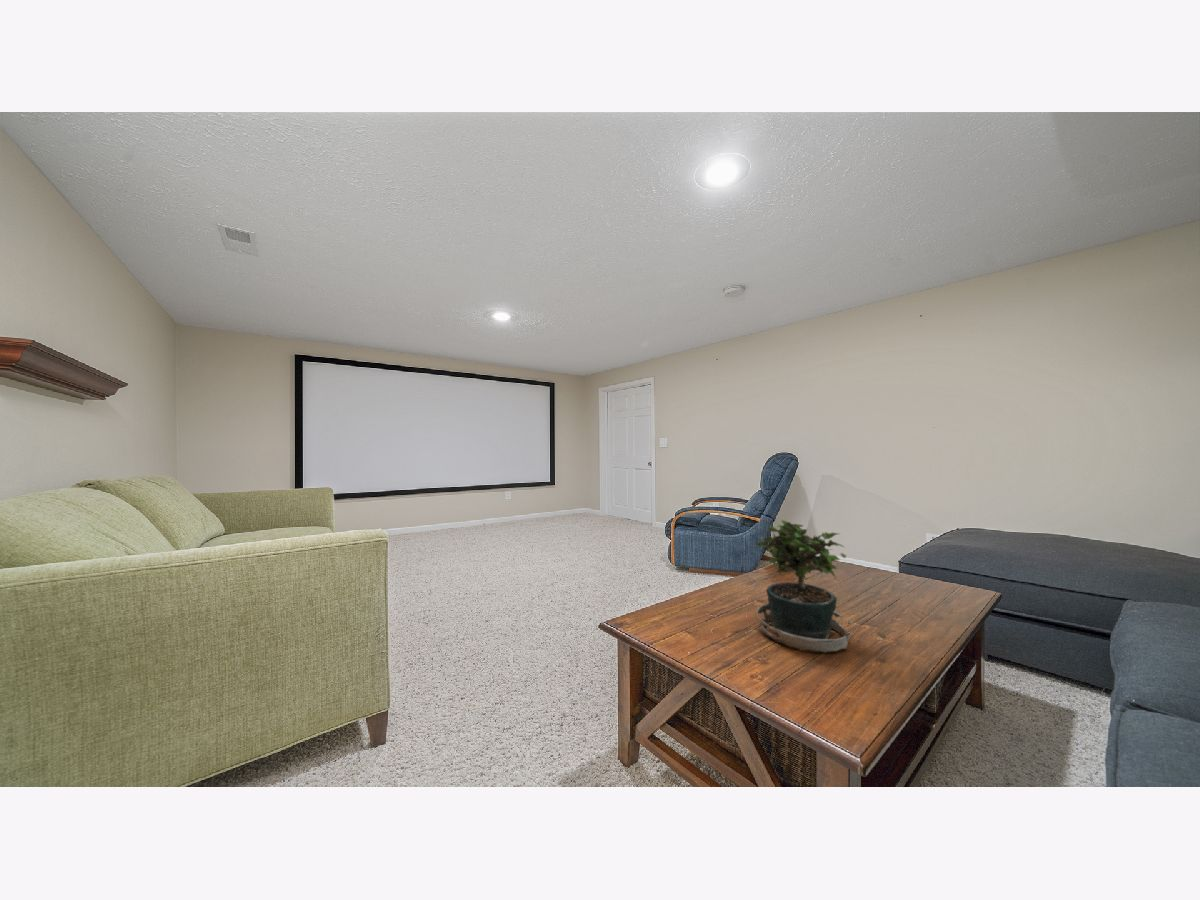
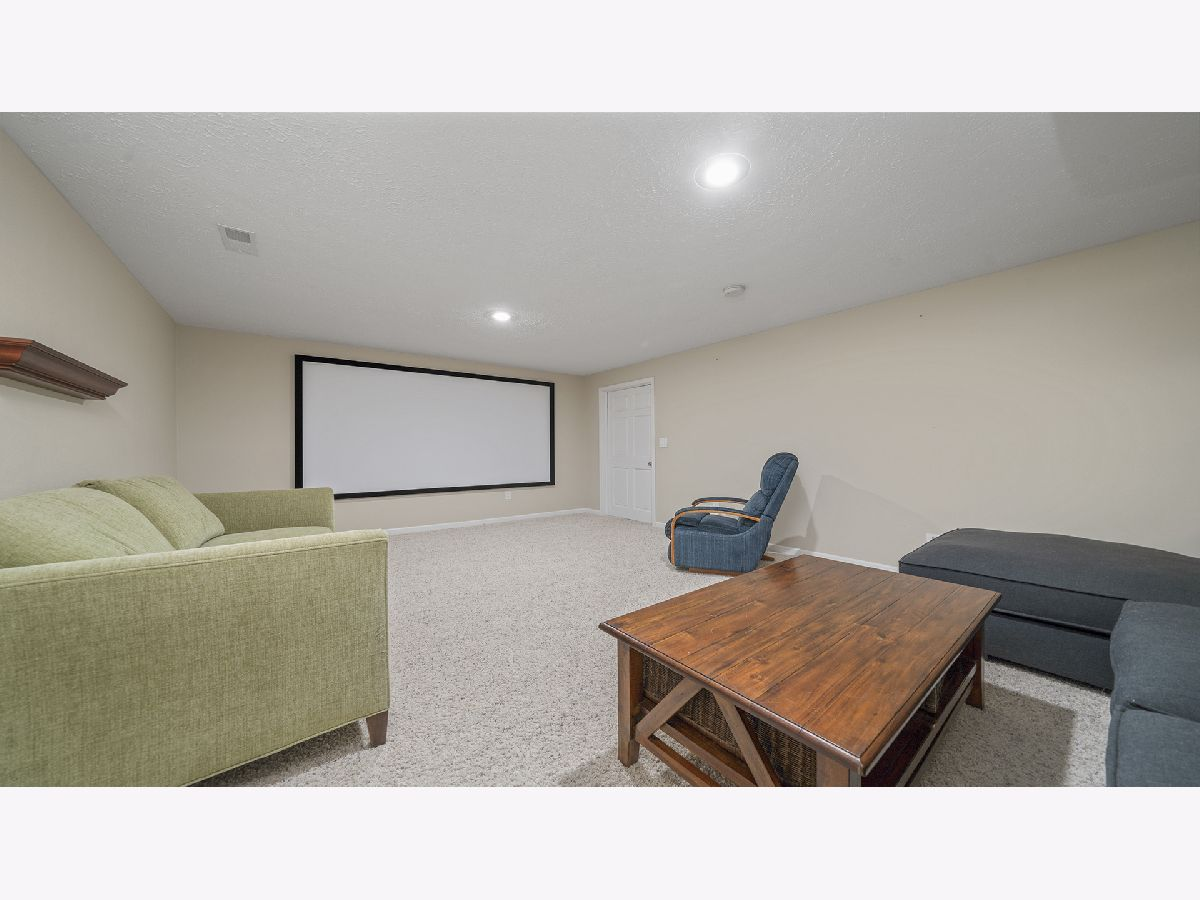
- potted plant [754,519,852,653]
